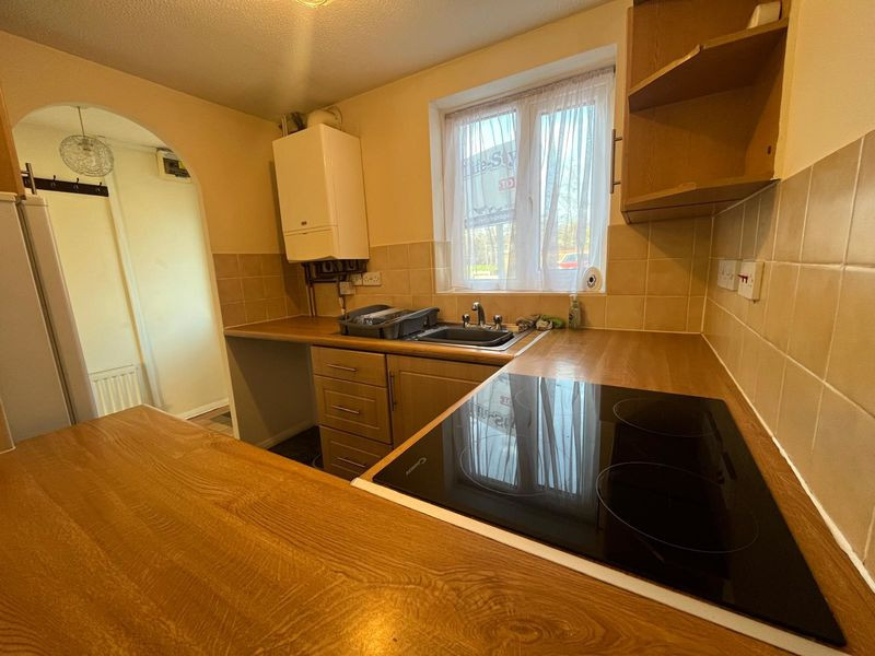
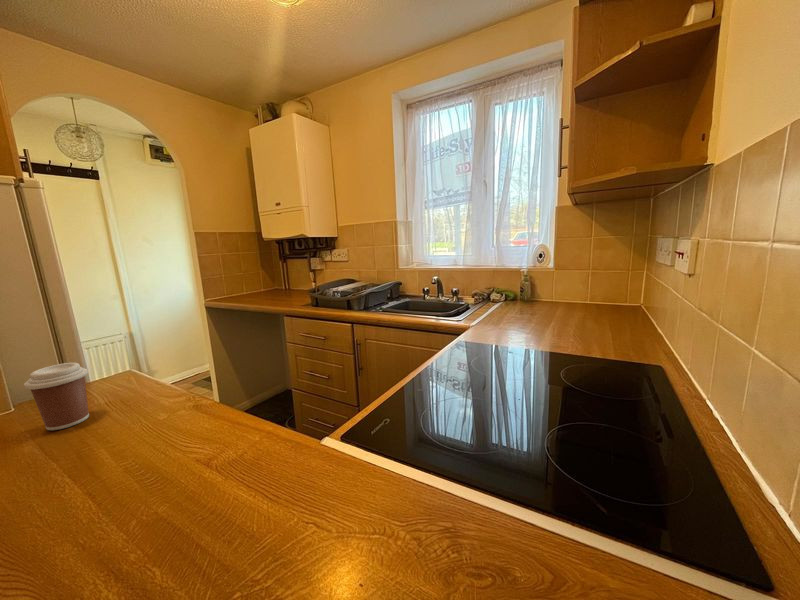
+ coffee cup [23,362,90,431]
